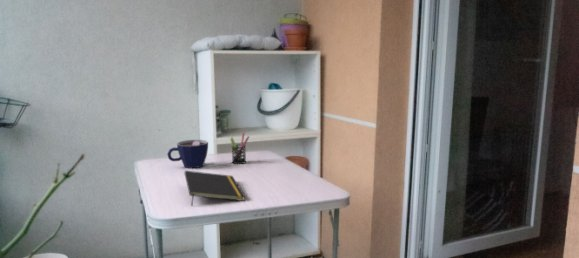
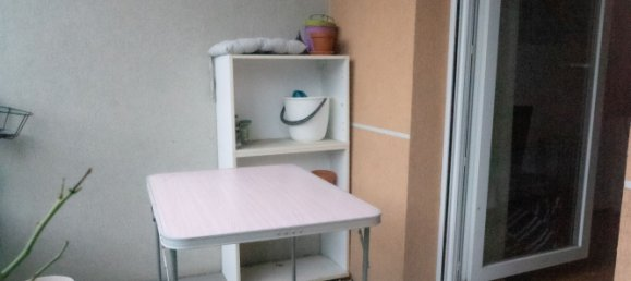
- pen holder [229,132,250,165]
- cup [166,139,209,169]
- notepad [184,170,247,207]
